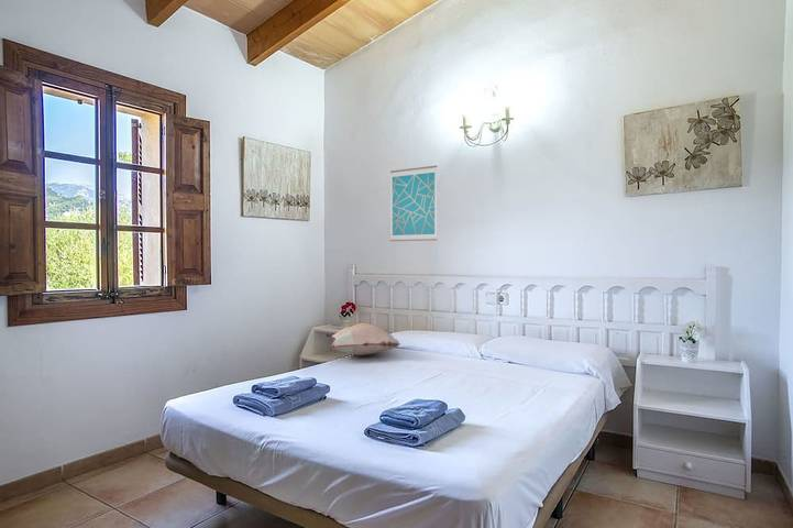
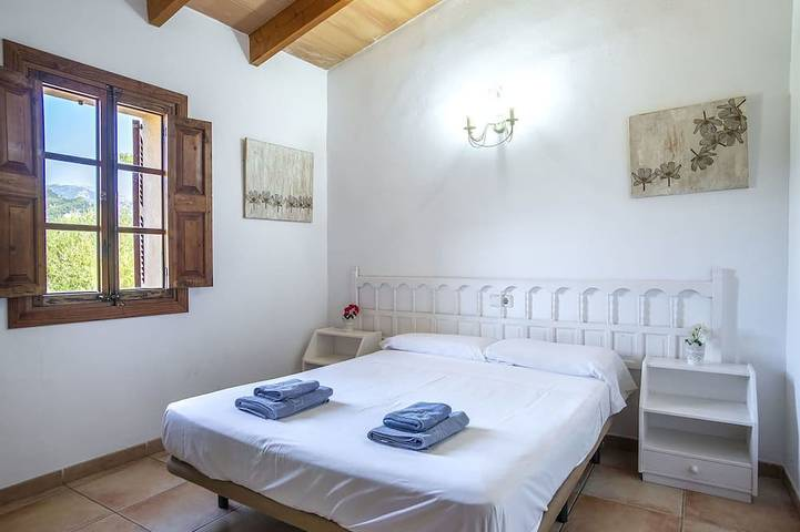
- decorative pillow [326,322,401,356]
- wall art [389,165,439,242]
